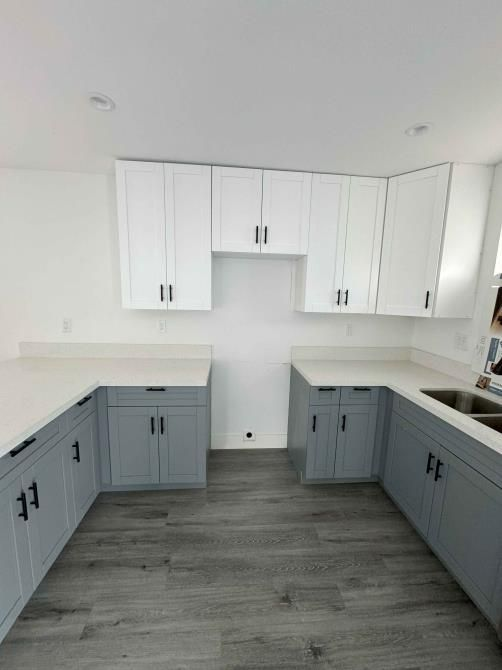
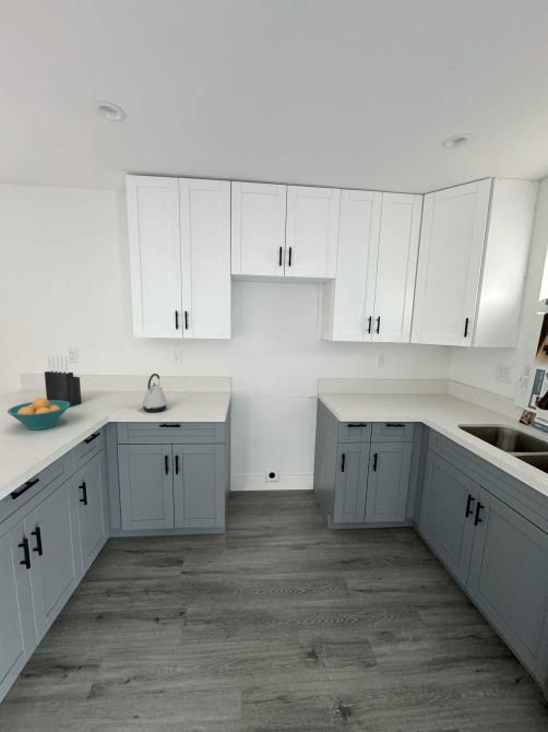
+ fruit bowl [7,397,70,432]
+ knife block [44,353,83,409]
+ kettle [142,373,168,413]
